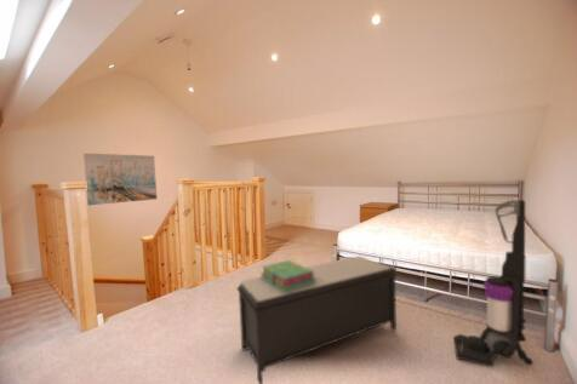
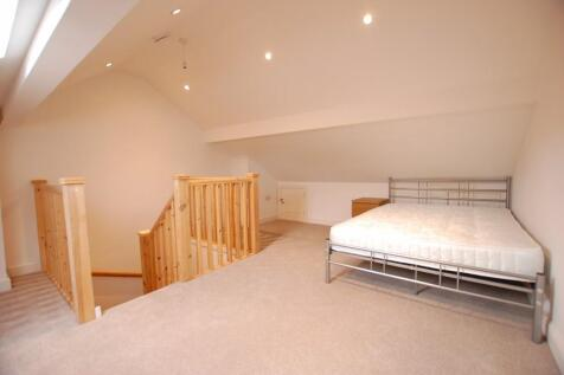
- vacuum cleaner [453,199,535,367]
- bench [235,254,399,384]
- stack of books [259,259,315,293]
- wall art [82,153,158,206]
